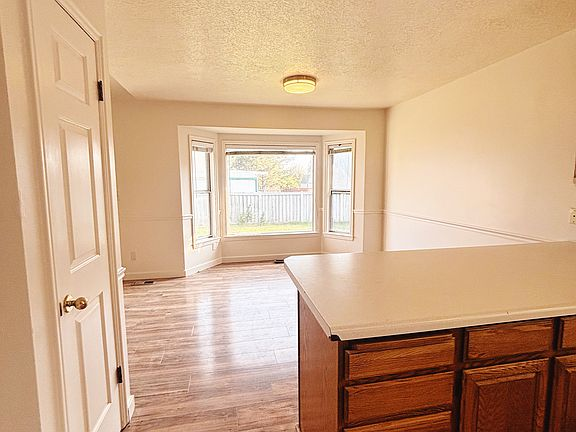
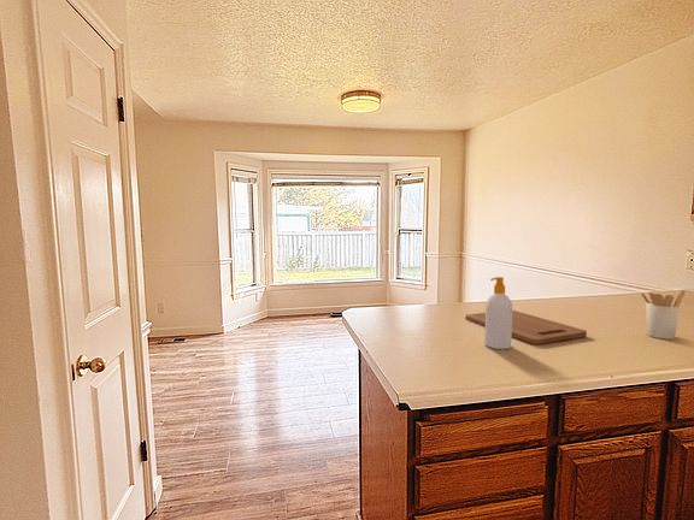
+ cutting board [464,309,588,345]
+ utensil holder [640,289,687,341]
+ soap bottle [483,276,513,350]
